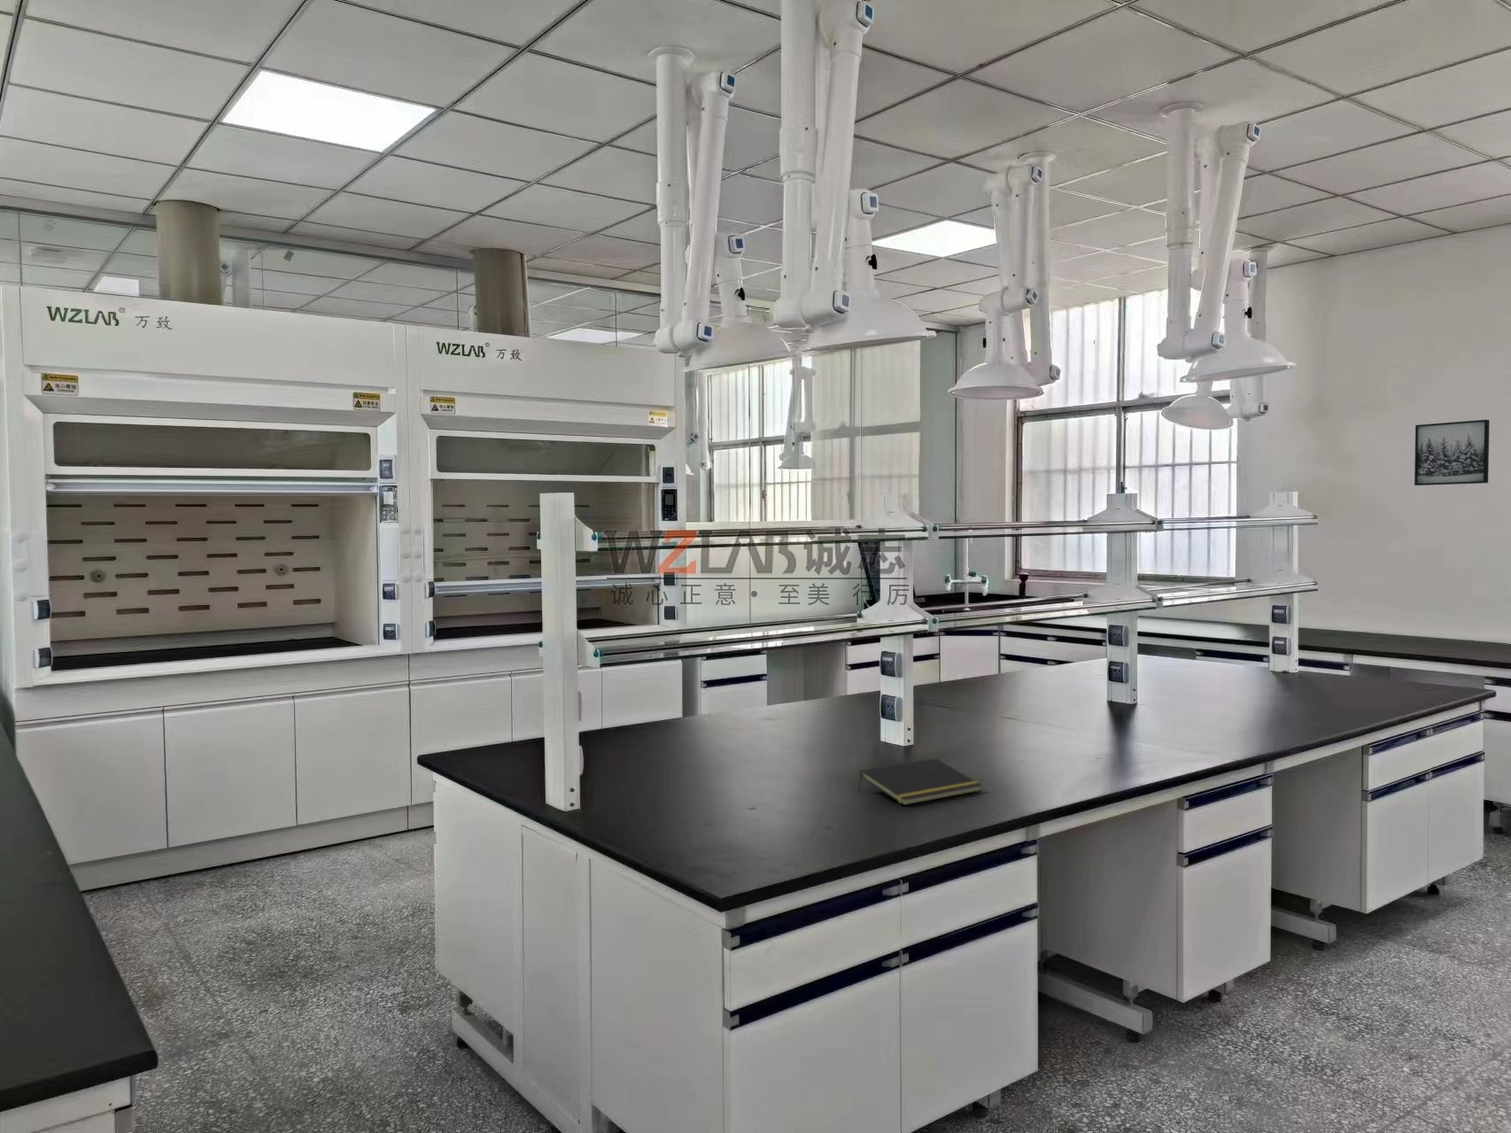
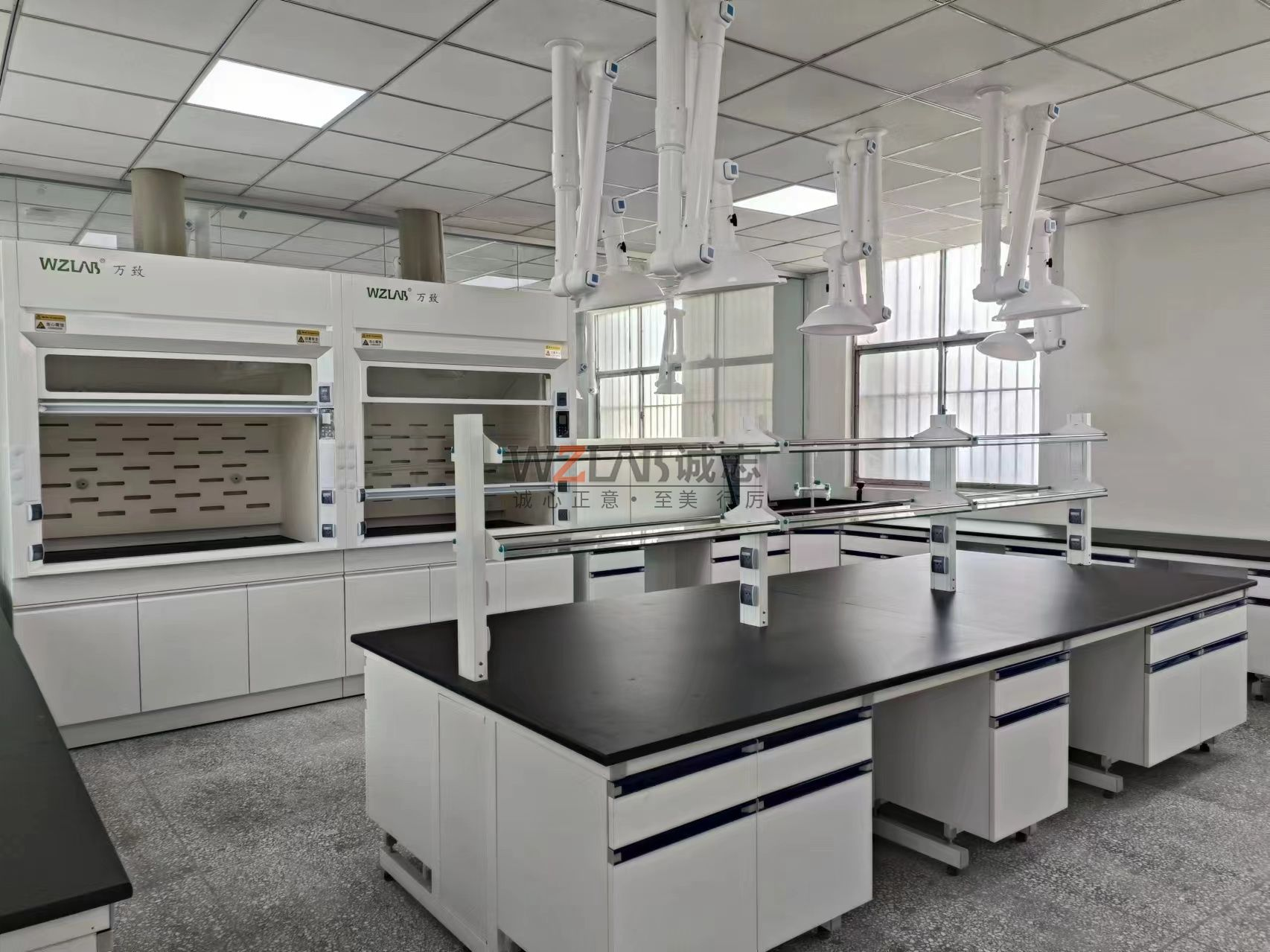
- notepad [858,757,983,806]
- wall art [1413,419,1491,487]
